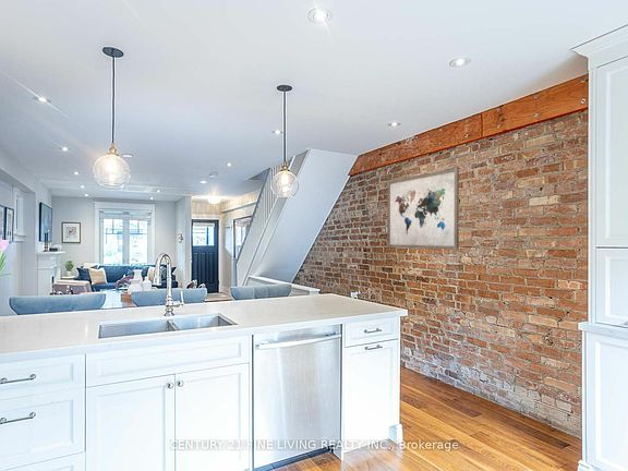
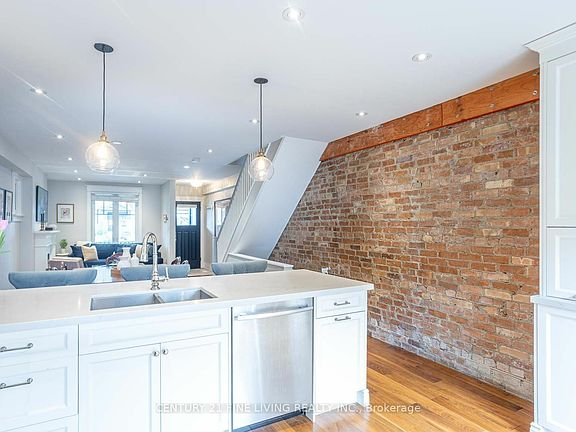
- wall art [386,167,460,251]
